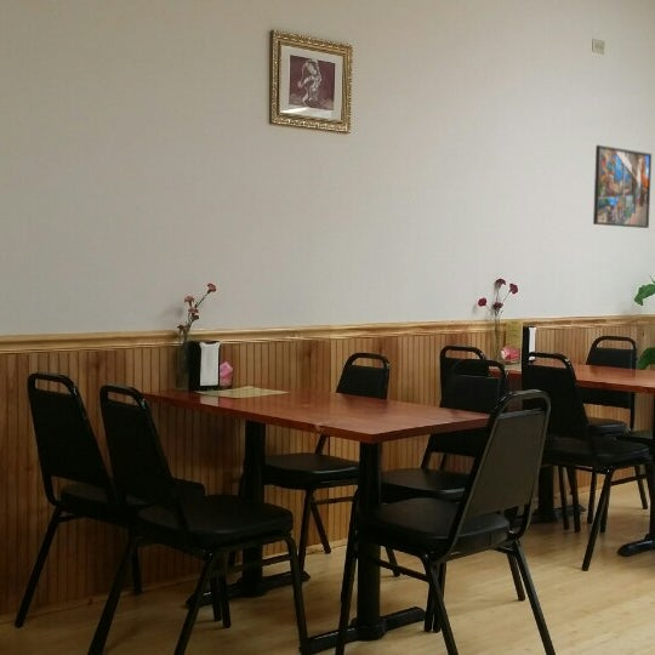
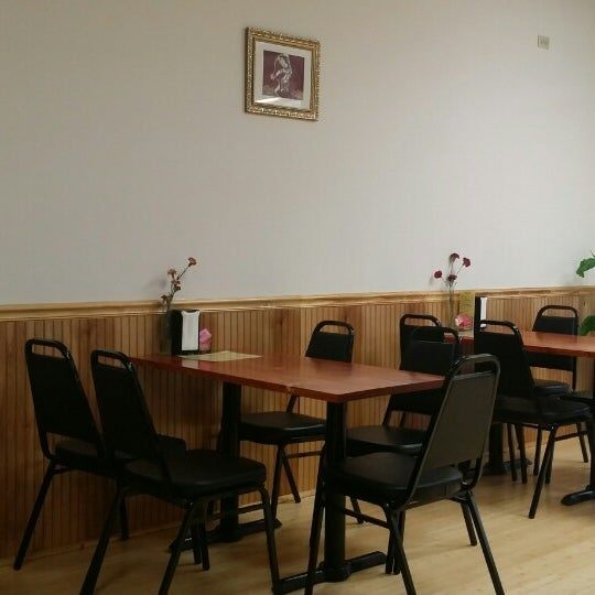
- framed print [592,144,653,229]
